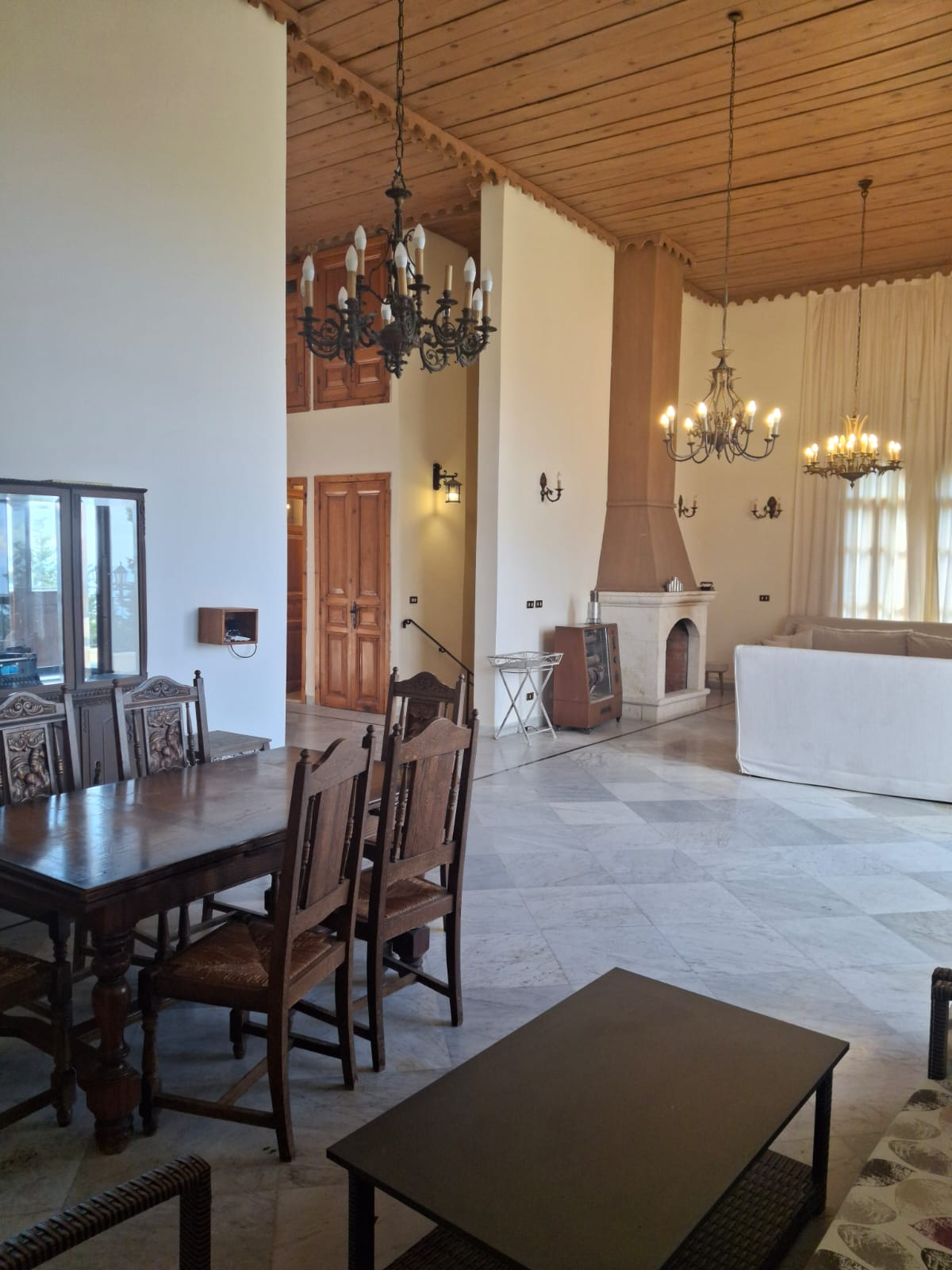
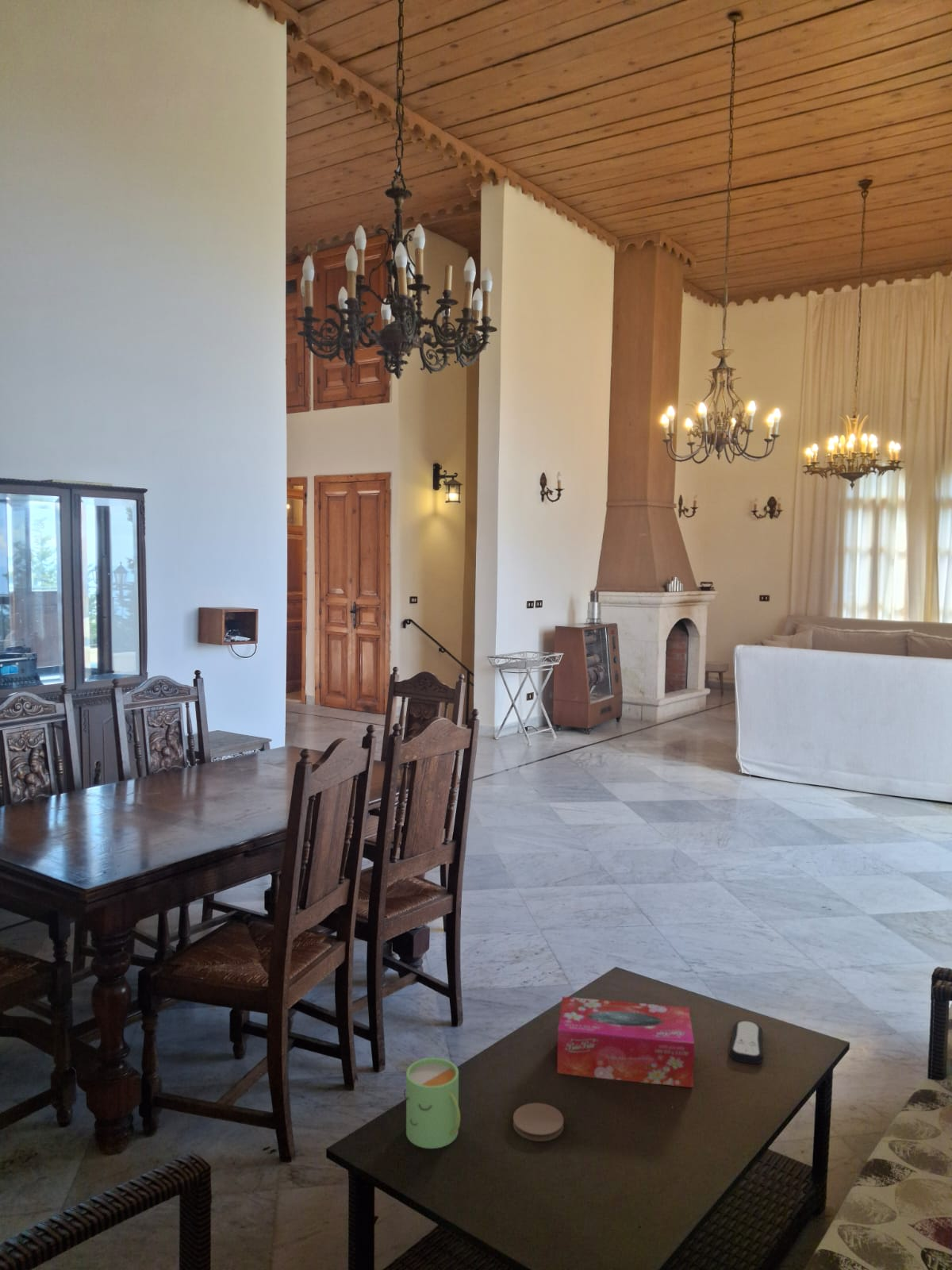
+ mug [403,1057,461,1149]
+ remote control [728,1020,764,1065]
+ coaster [512,1103,565,1142]
+ tissue box [556,996,695,1088]
